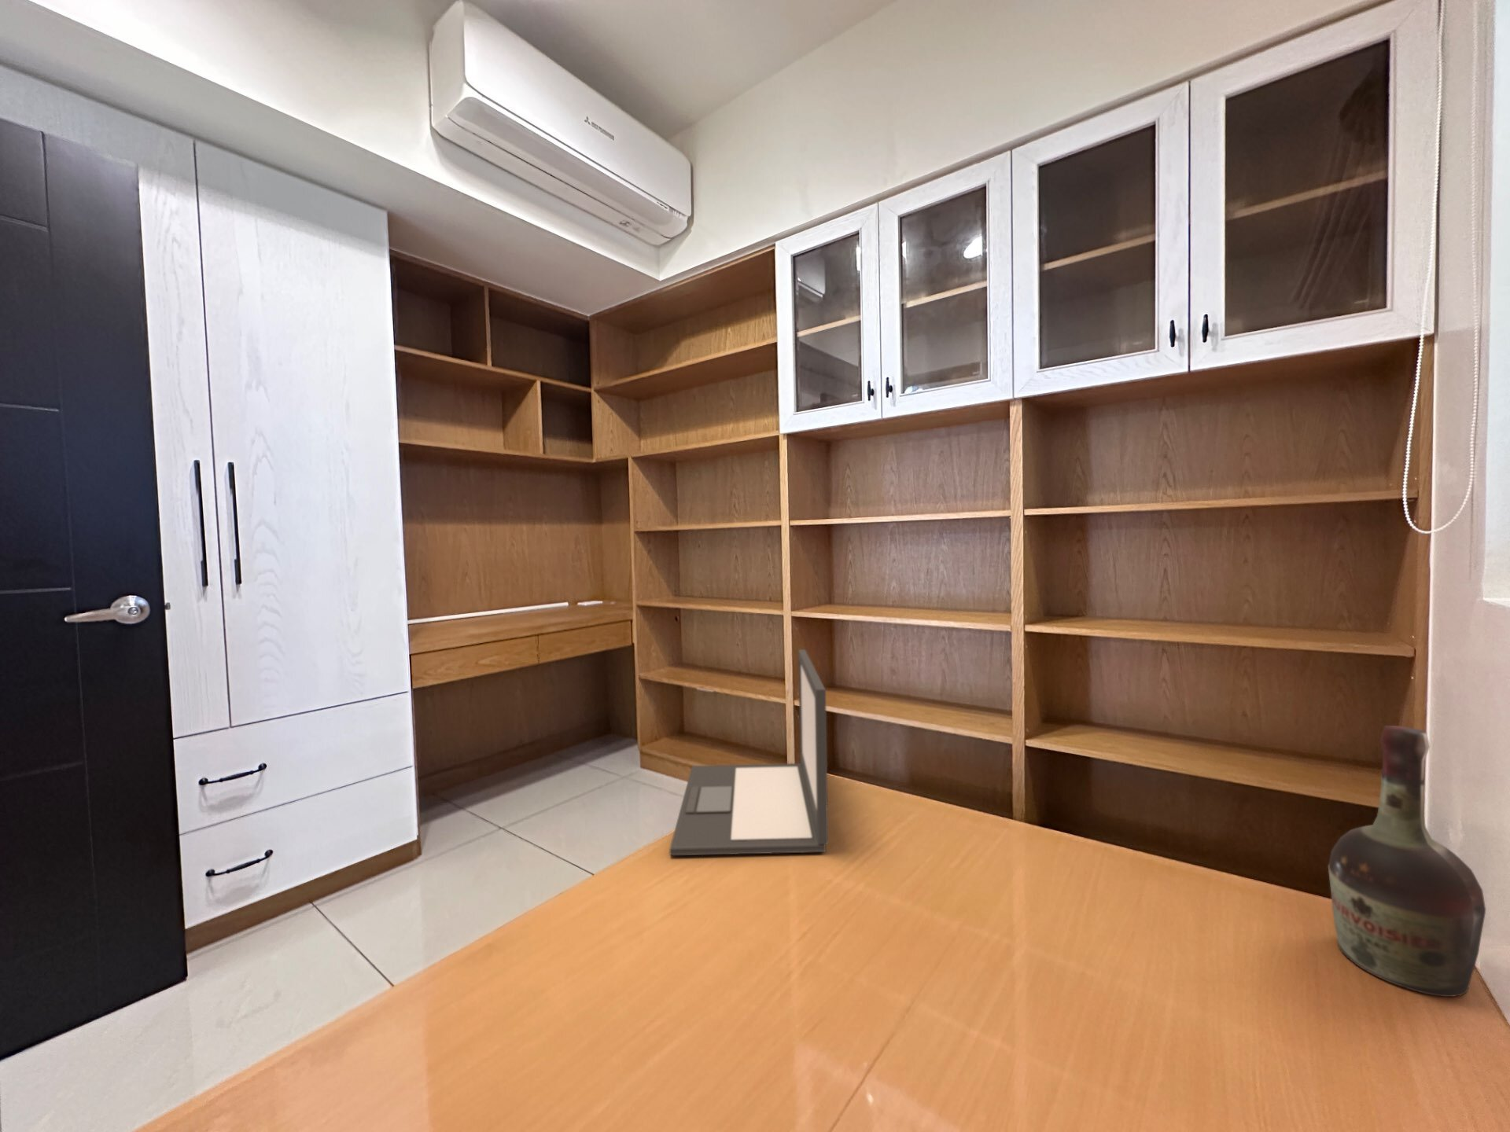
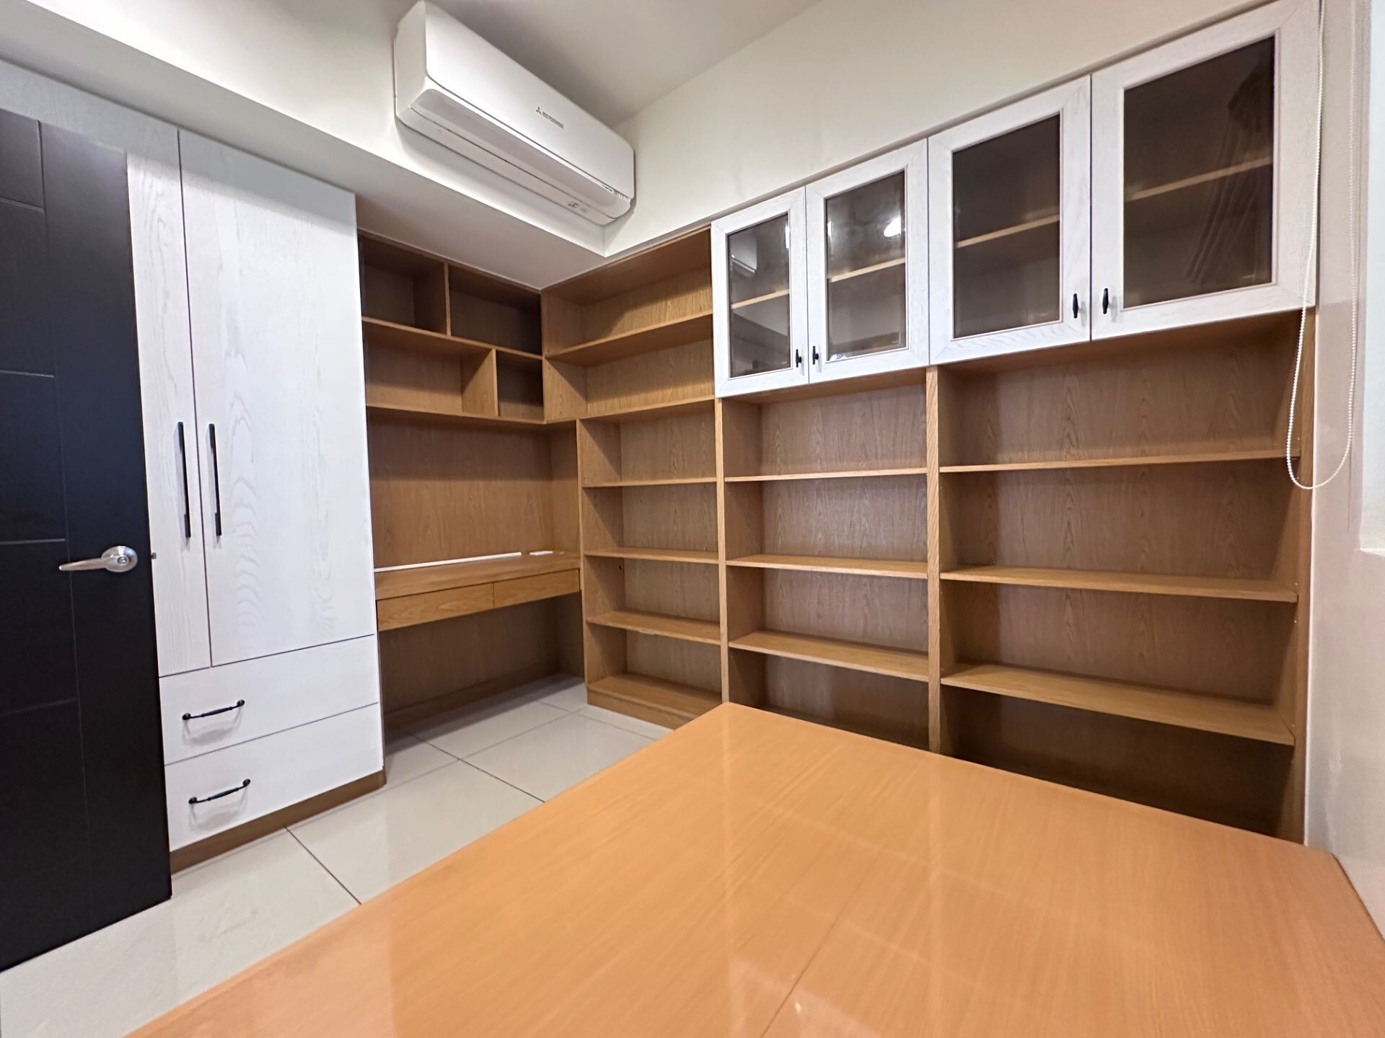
- laptop [668,648,829,856]
- cognac bottle [1328,725,1486,998]
